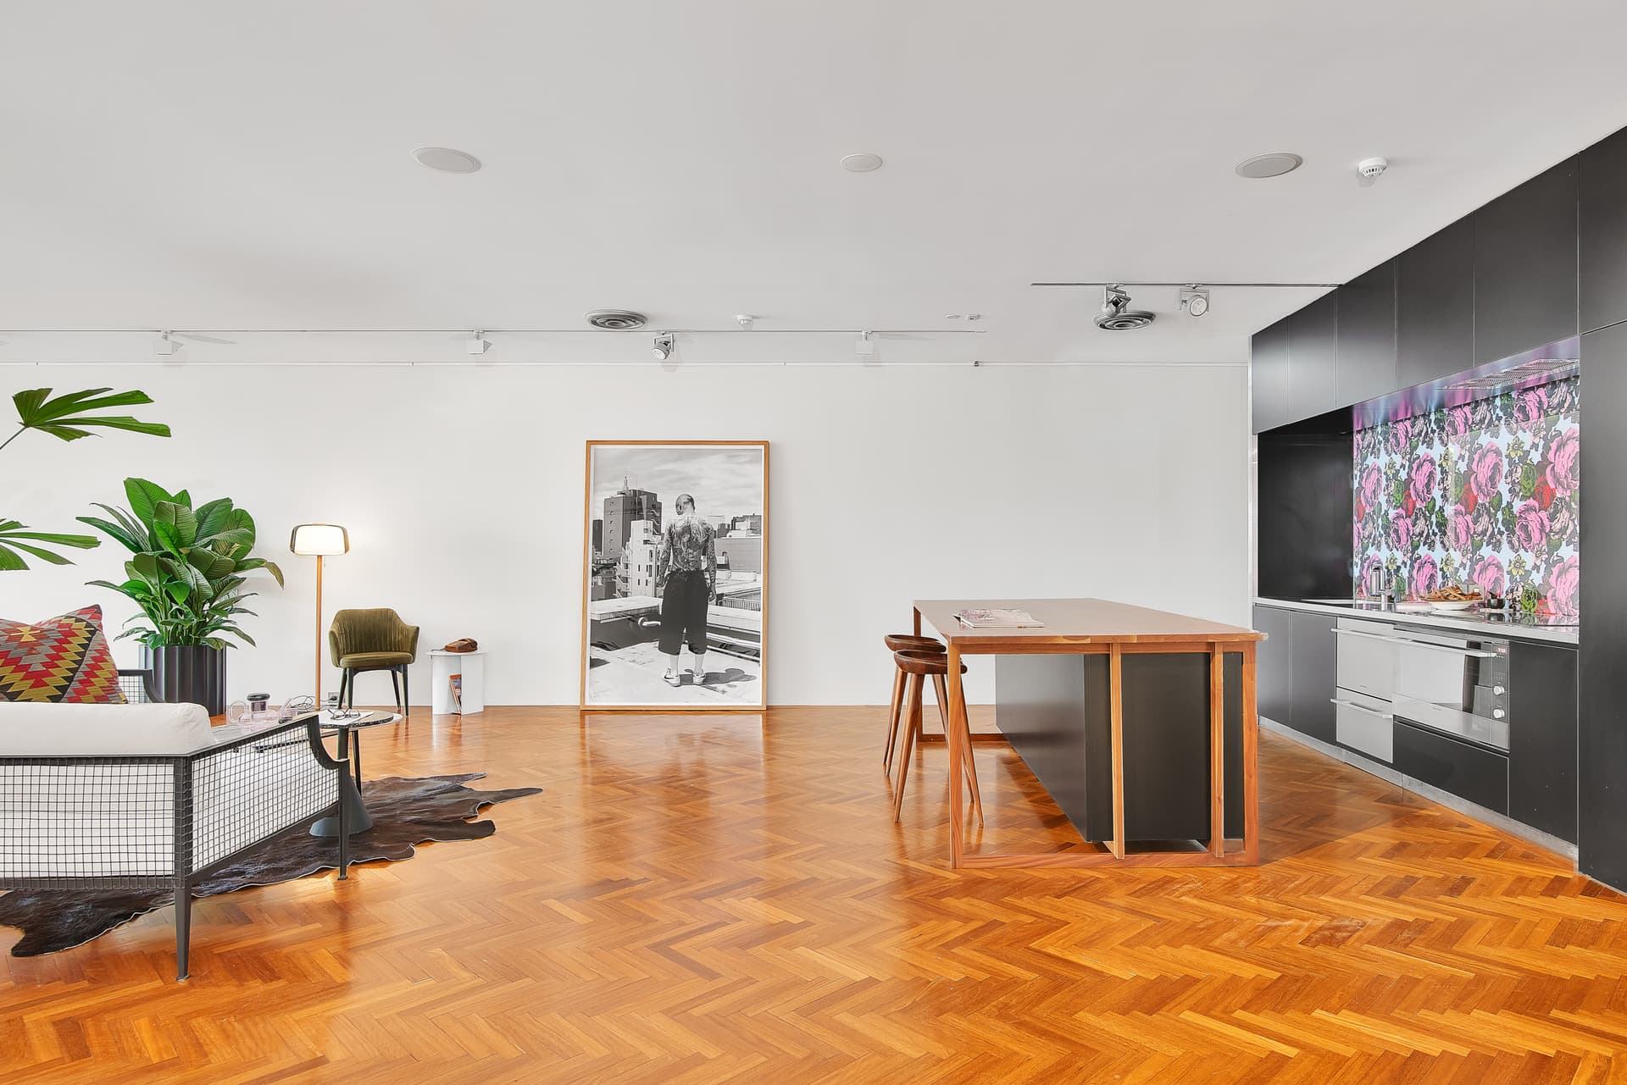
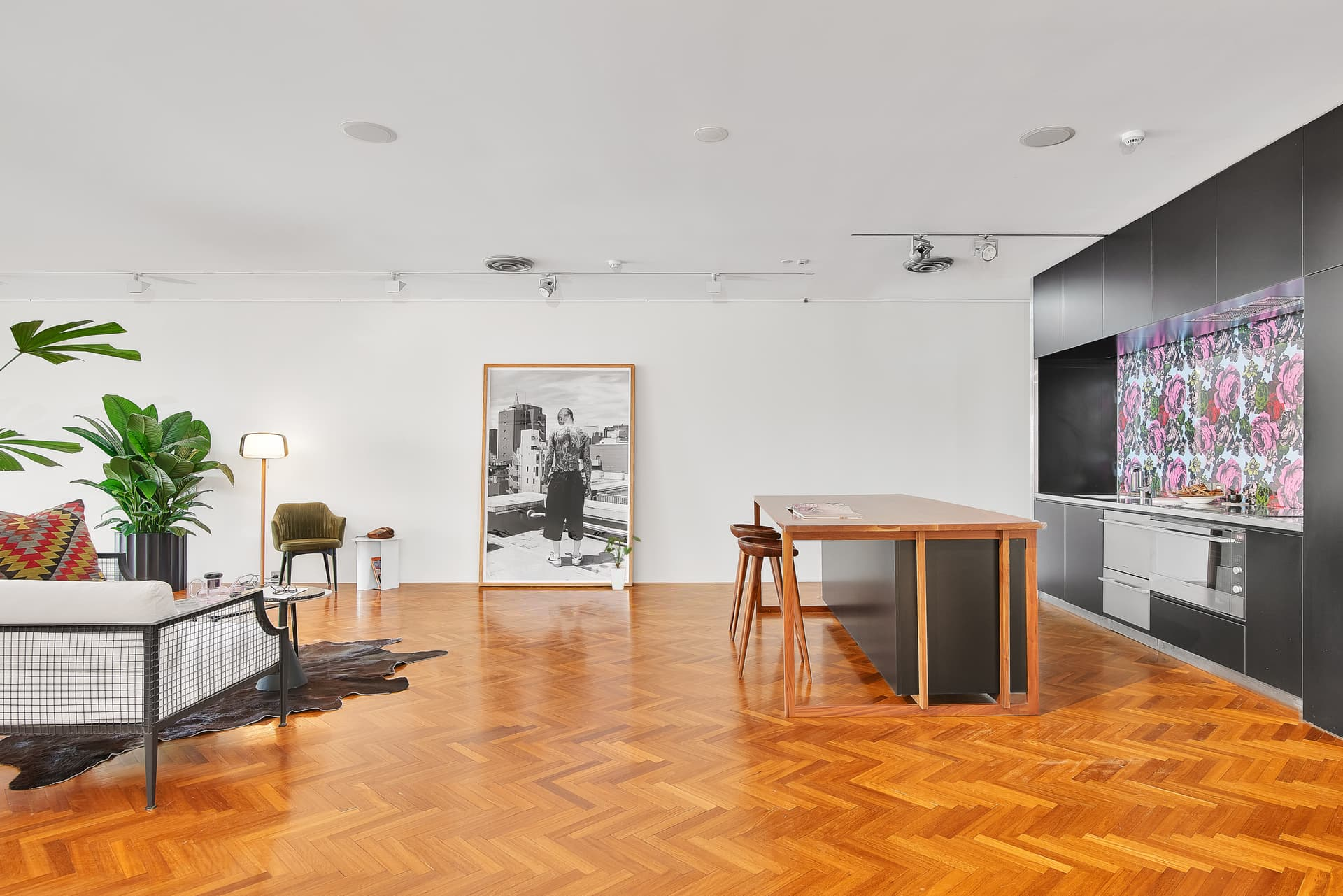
+ house plant [603,534,642,590]
